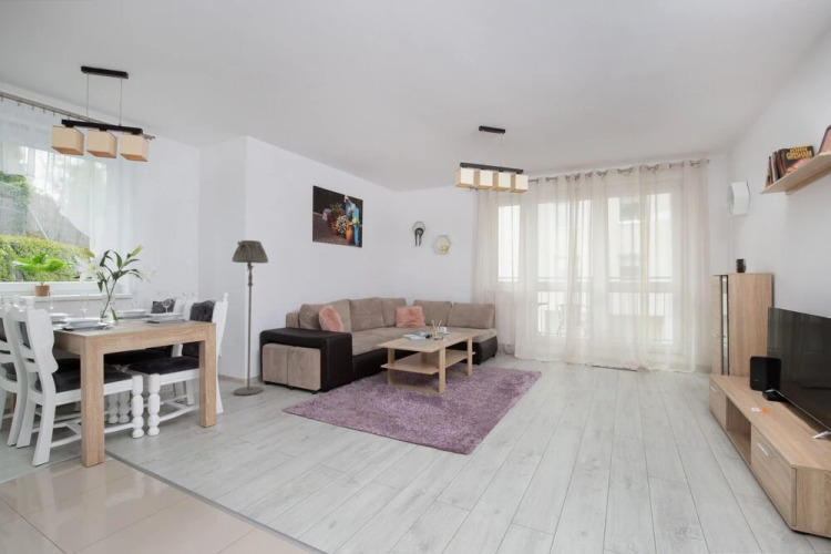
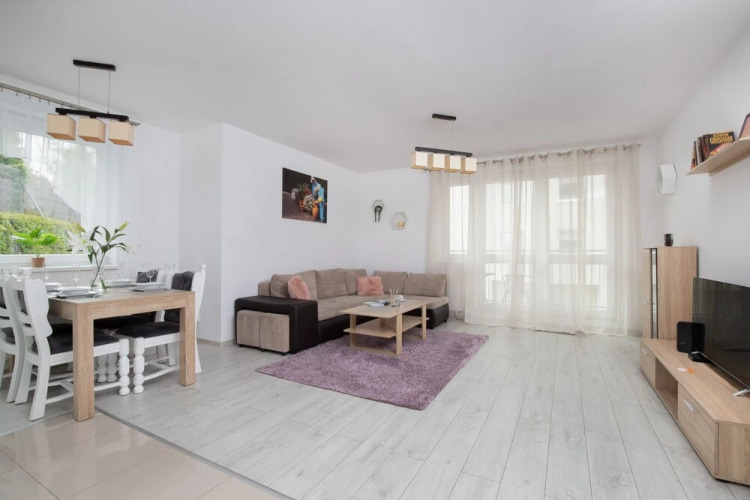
- floor lamp [230,239,269,397]
